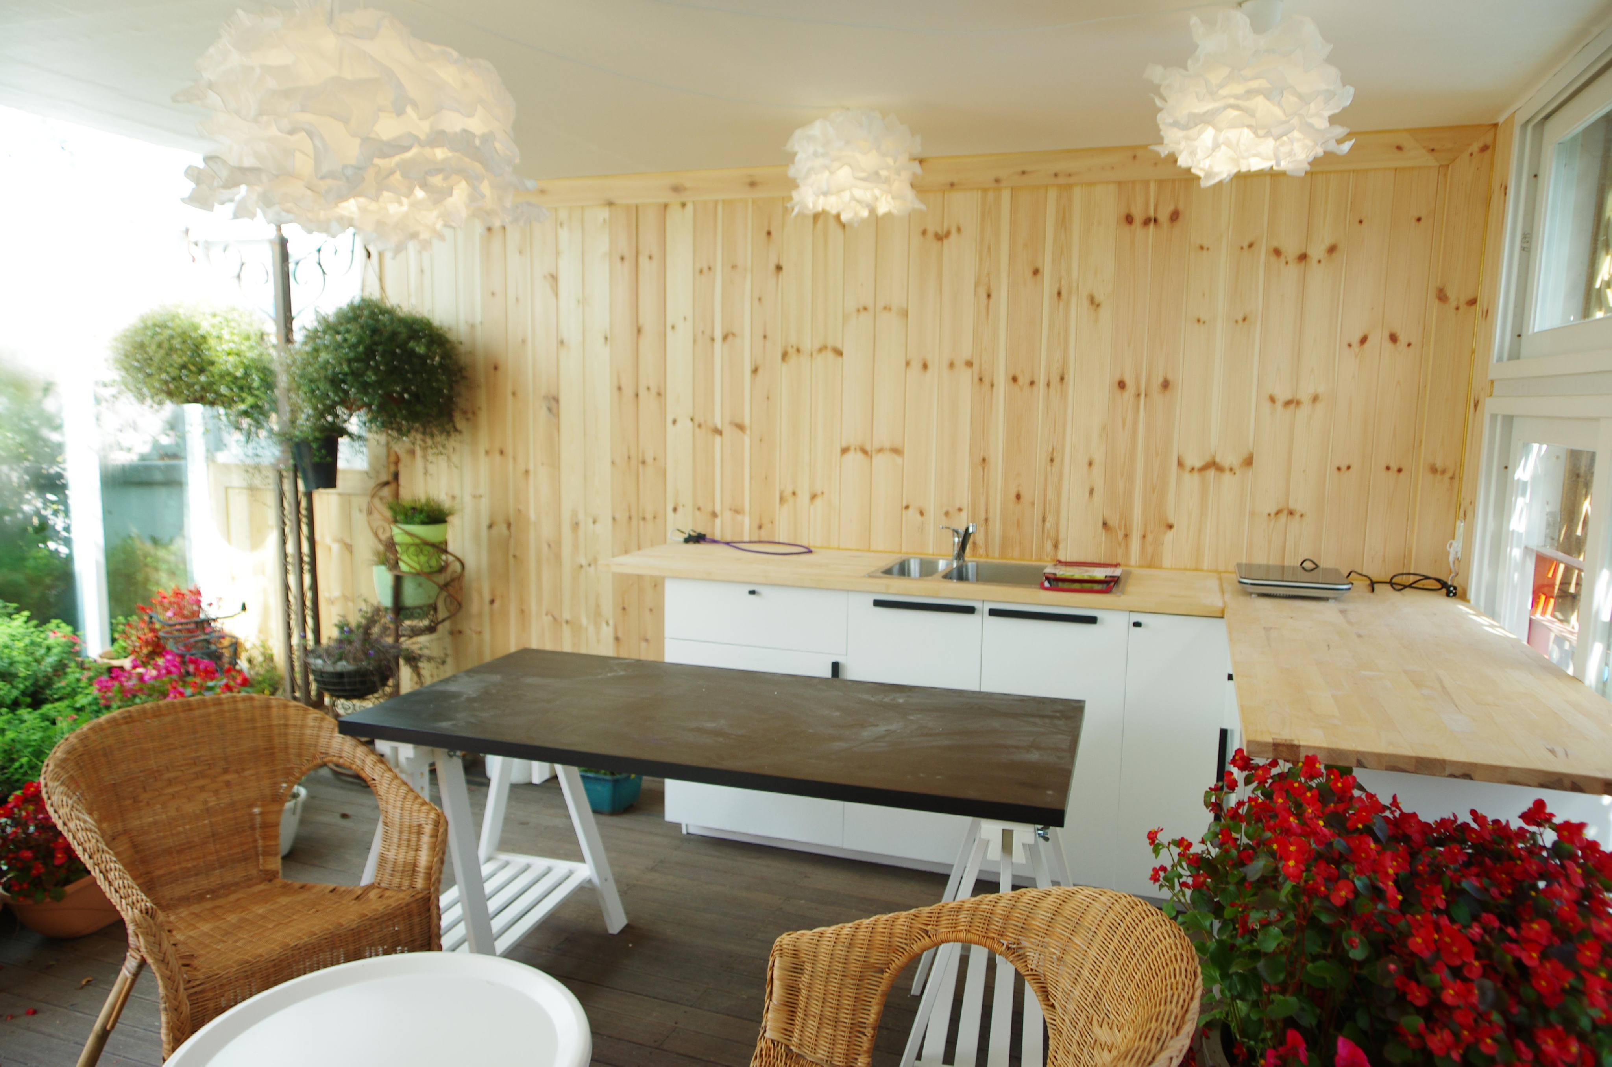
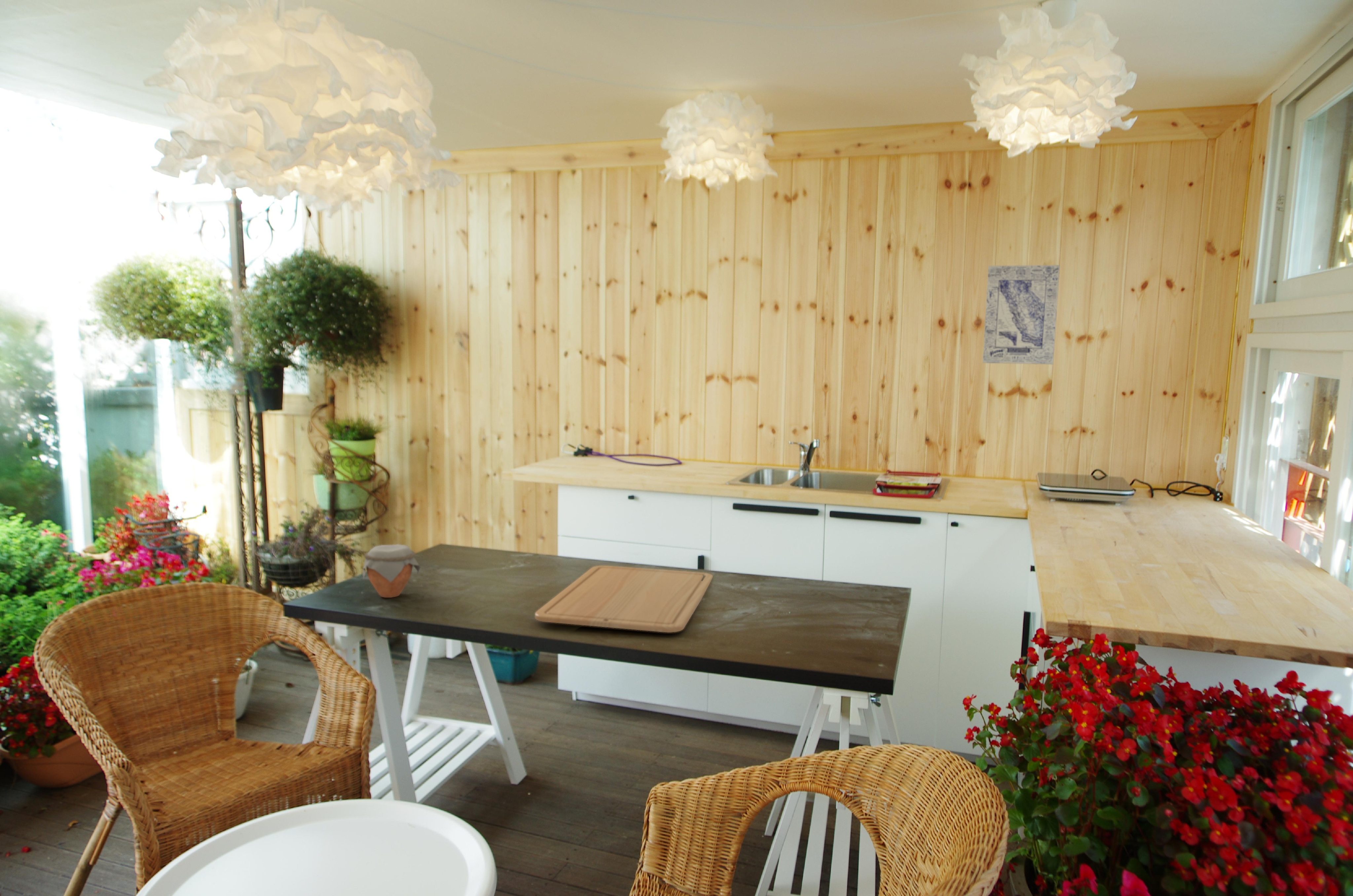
+ chopping board [534,565,713,633]
+ jar [362,544,421,598]
+ wall art [982,265,1060,365]
